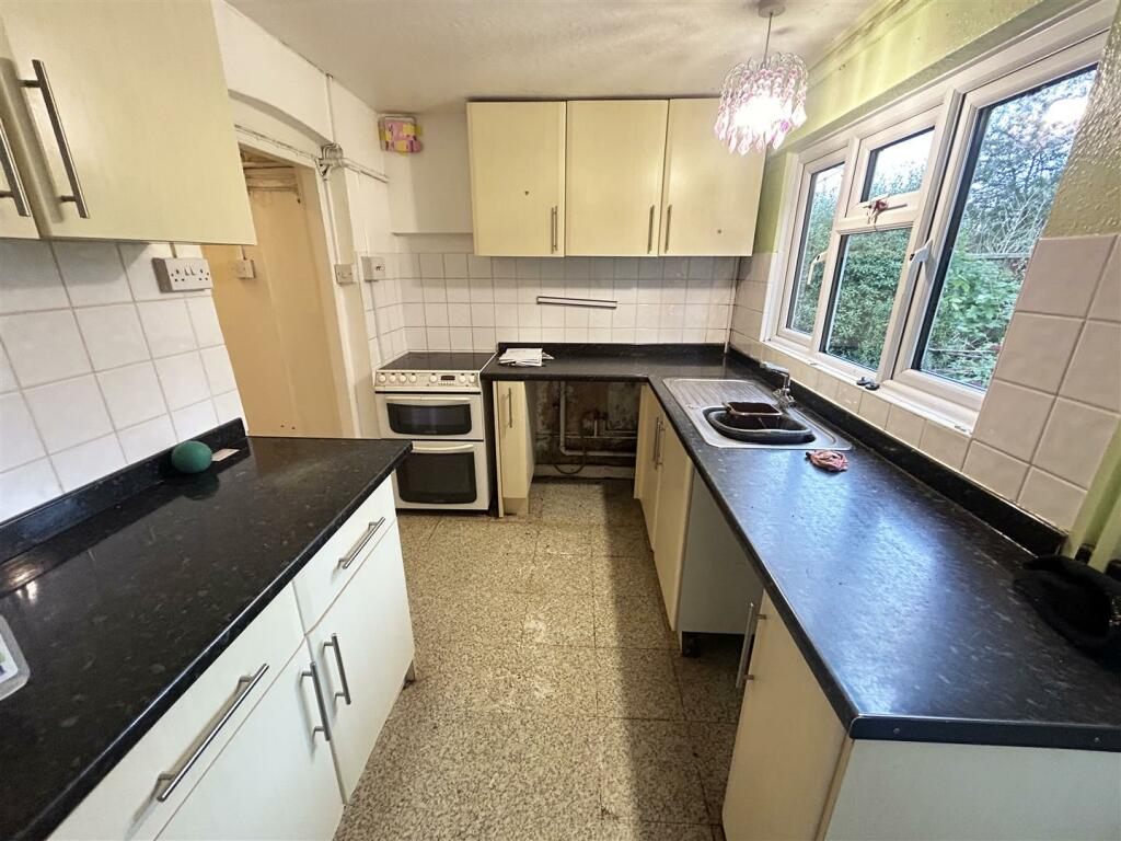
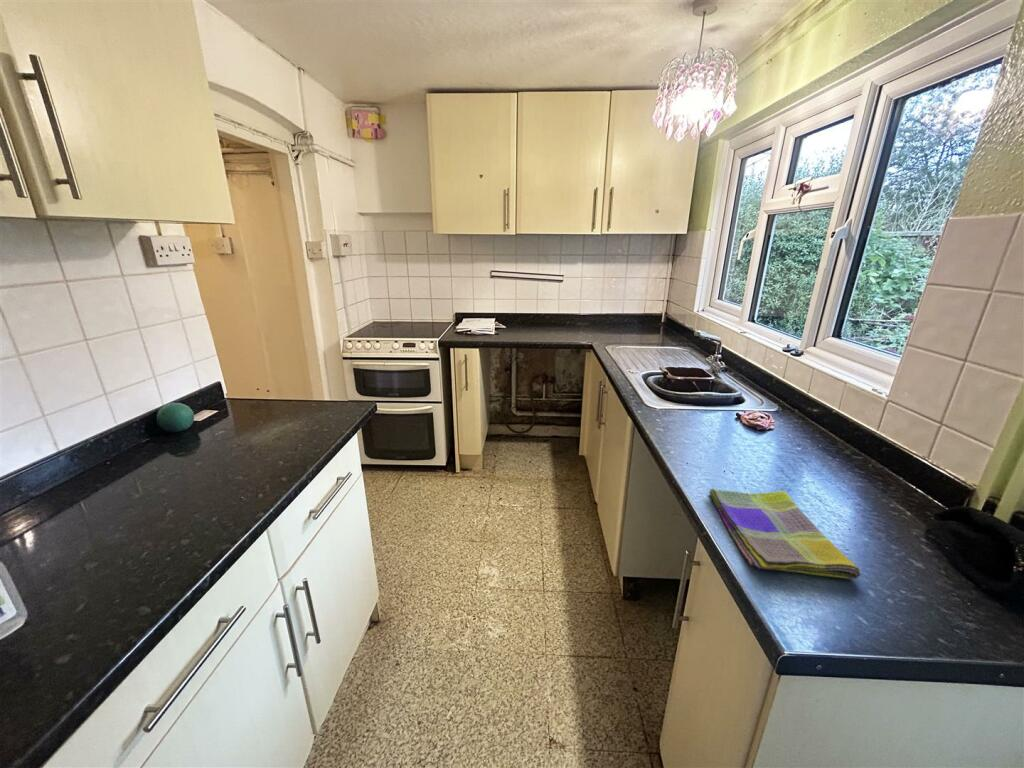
+ dish towel [708,488,861,580]
